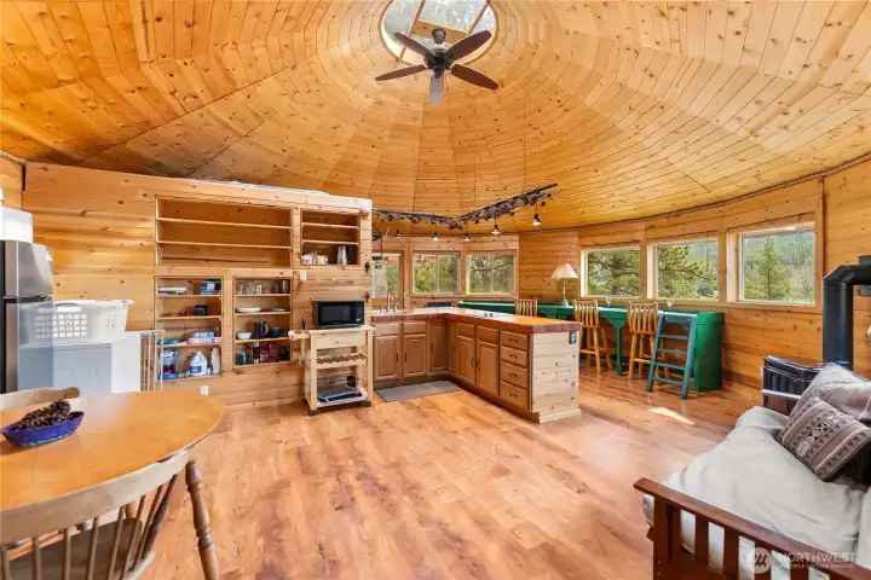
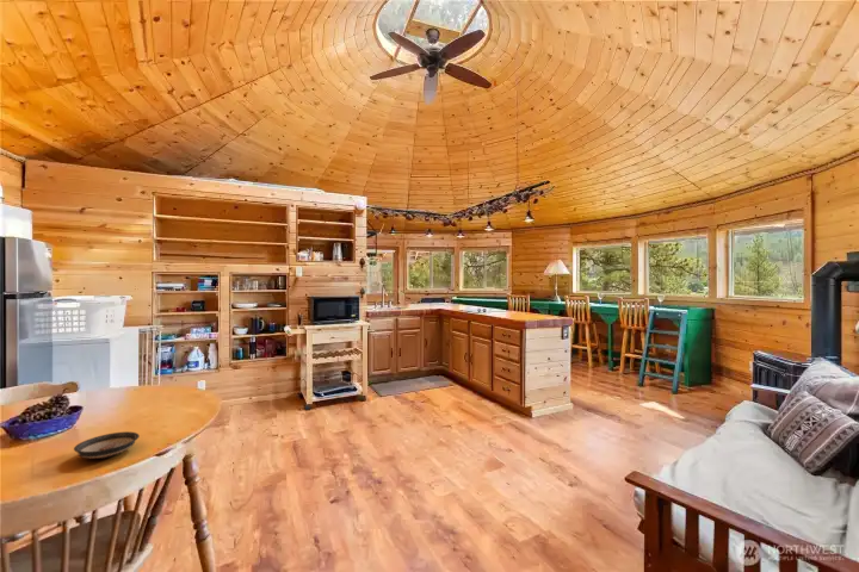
+ saucer [73,430,141,460]
